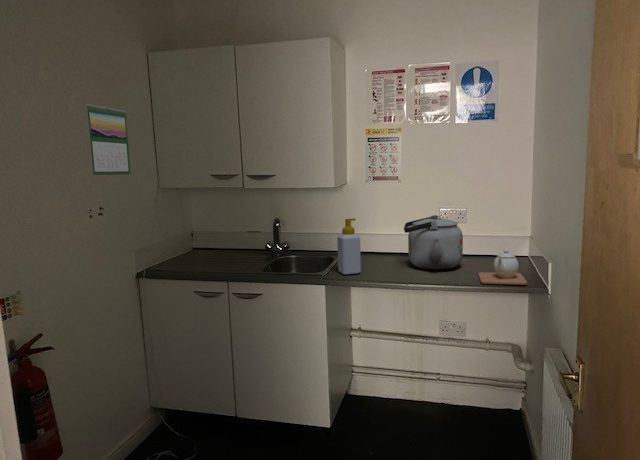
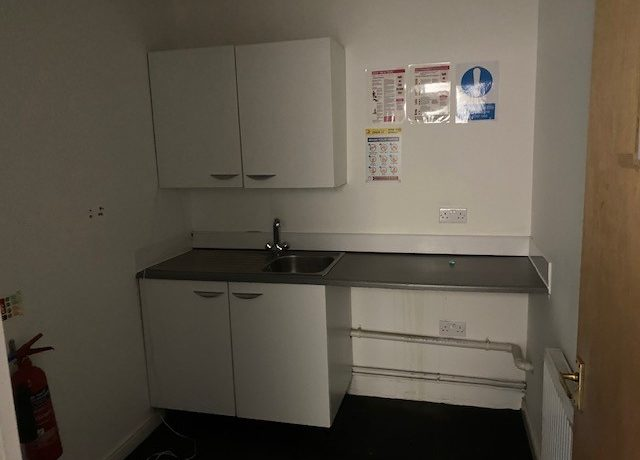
- calendar [85,103,132,176]
- kettle [403,214,464,270]
- soap bottle [336,217,362,275]
- teapot [477,248,528,286]
